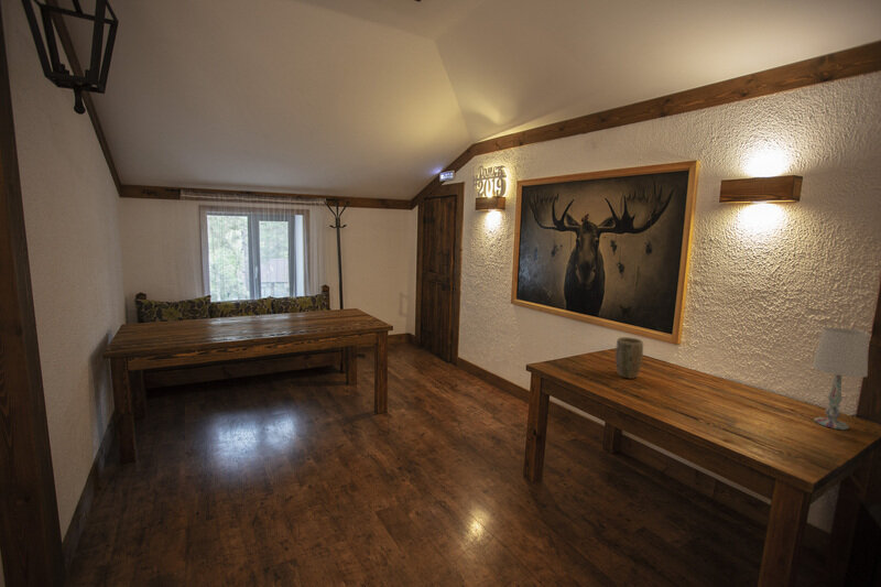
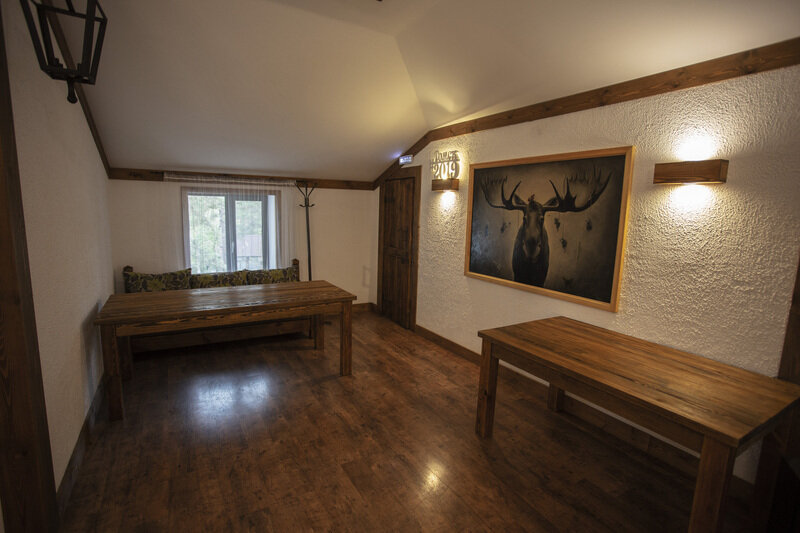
- table lamp [812,326,870,431]
- plant pot [614,336,644,380]
